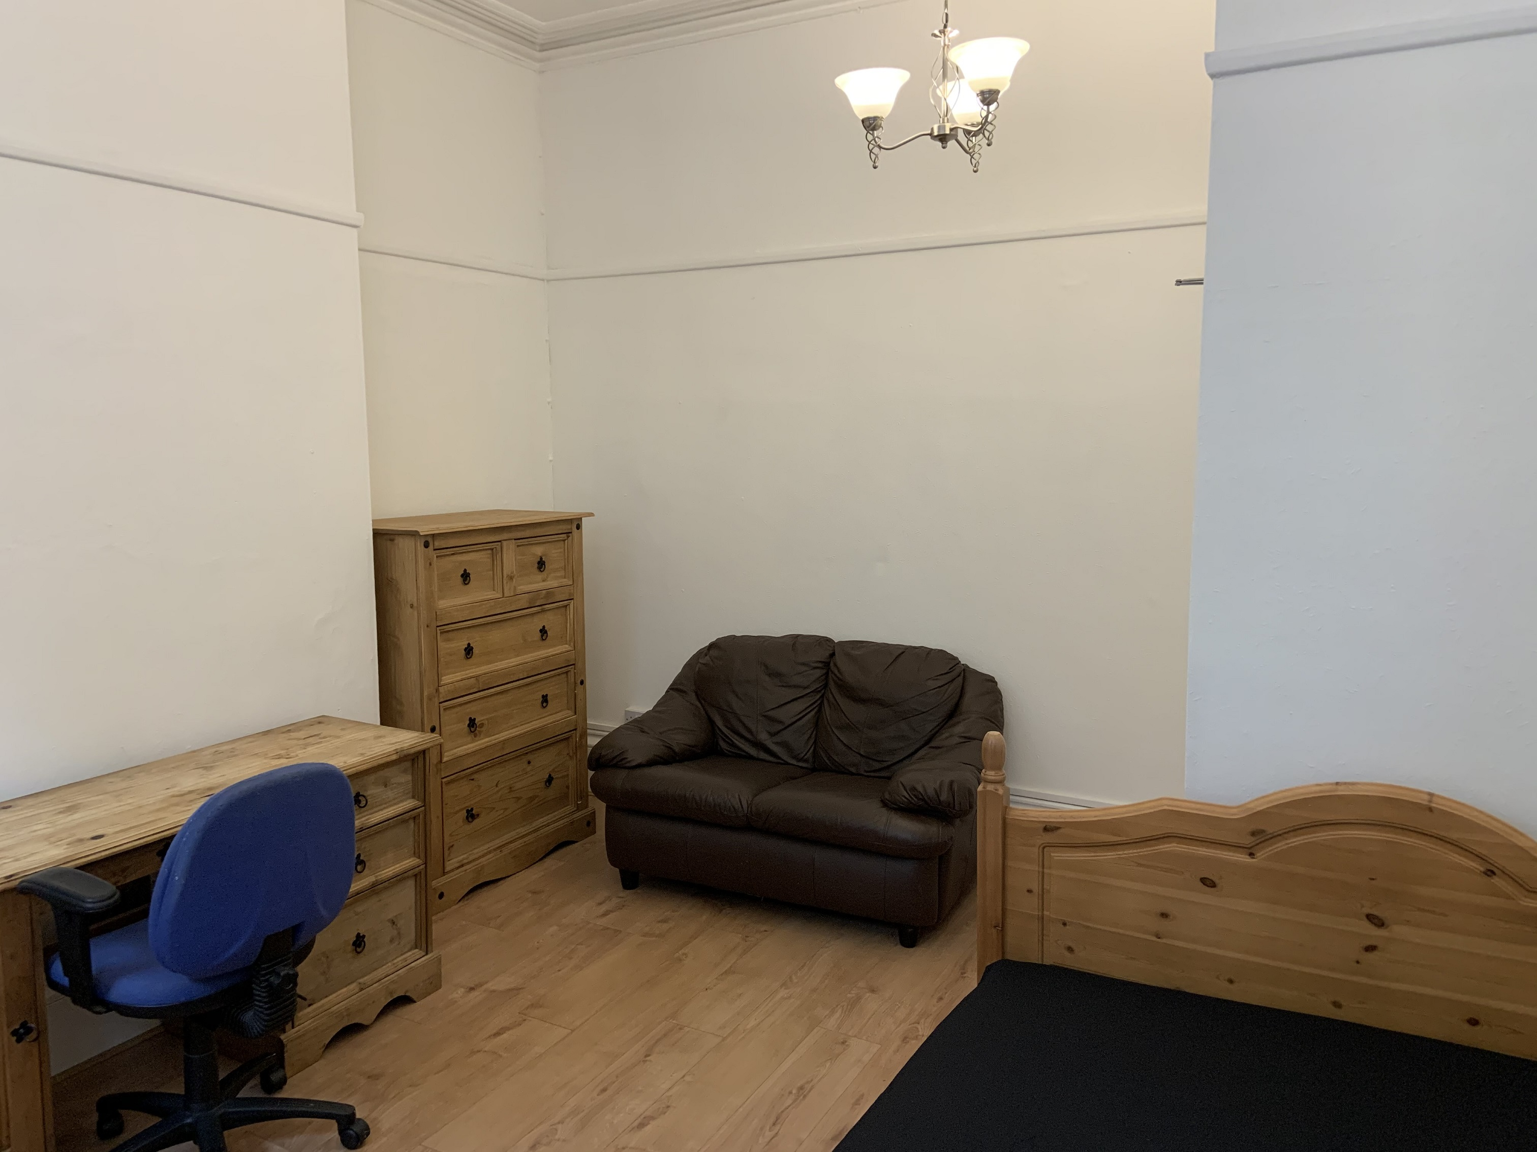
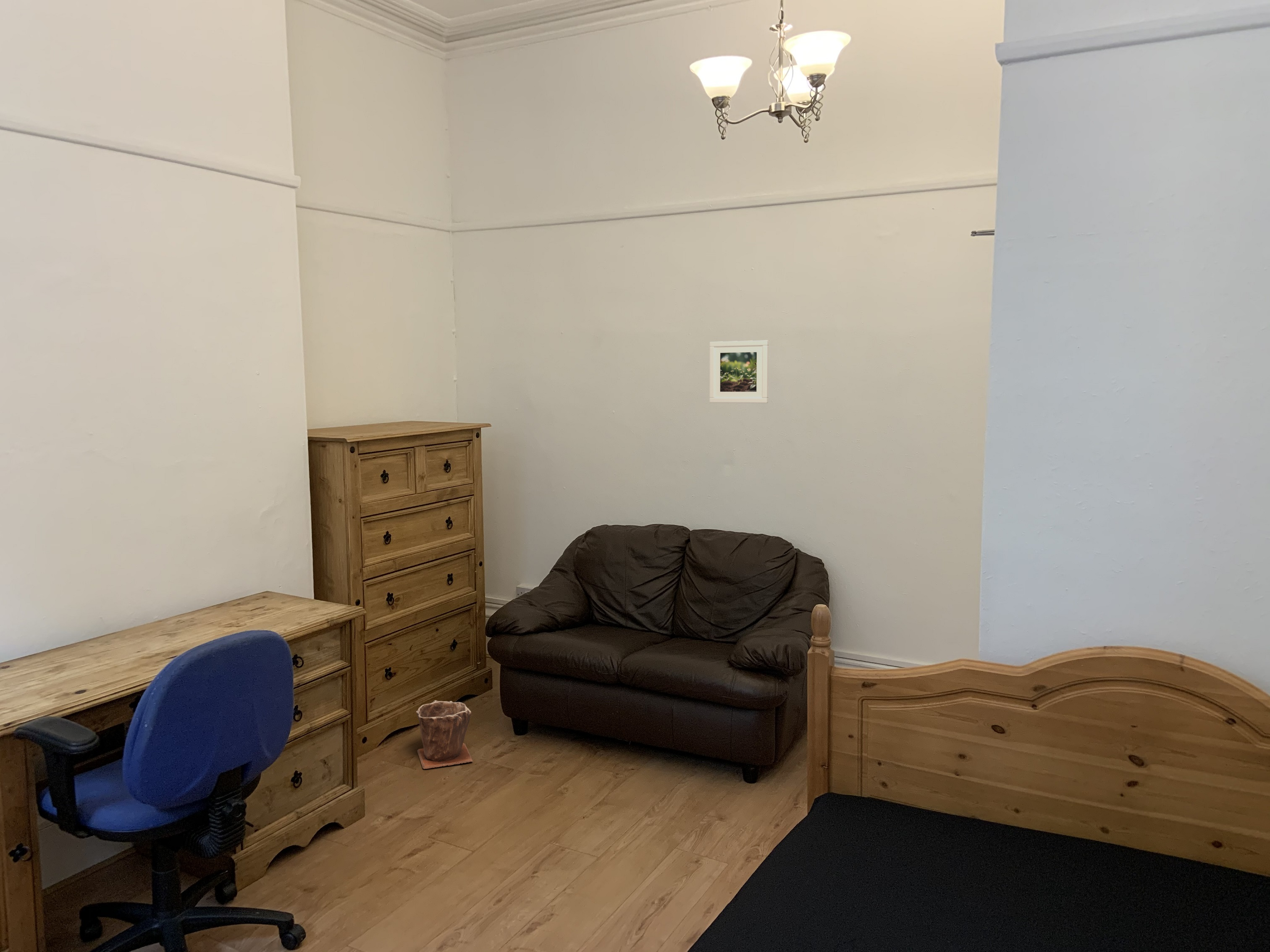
+ plant pot [416,700,473,769]
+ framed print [709,340,769,403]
